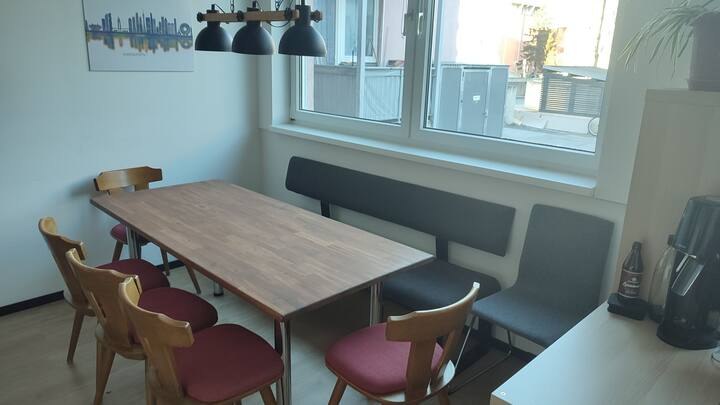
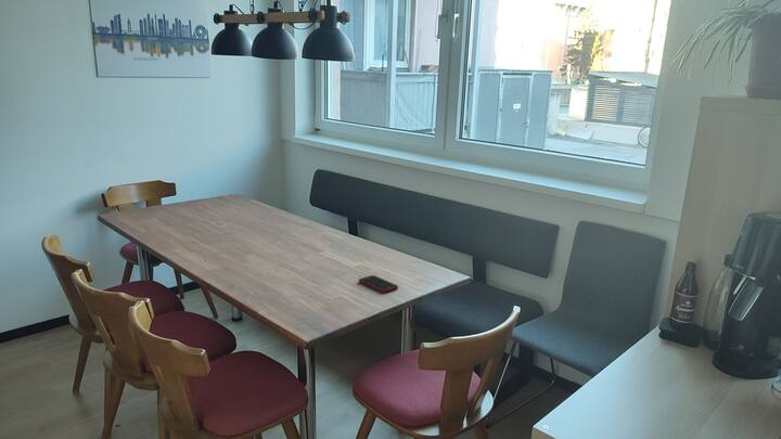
+ cell phone [358,274,399,294]
